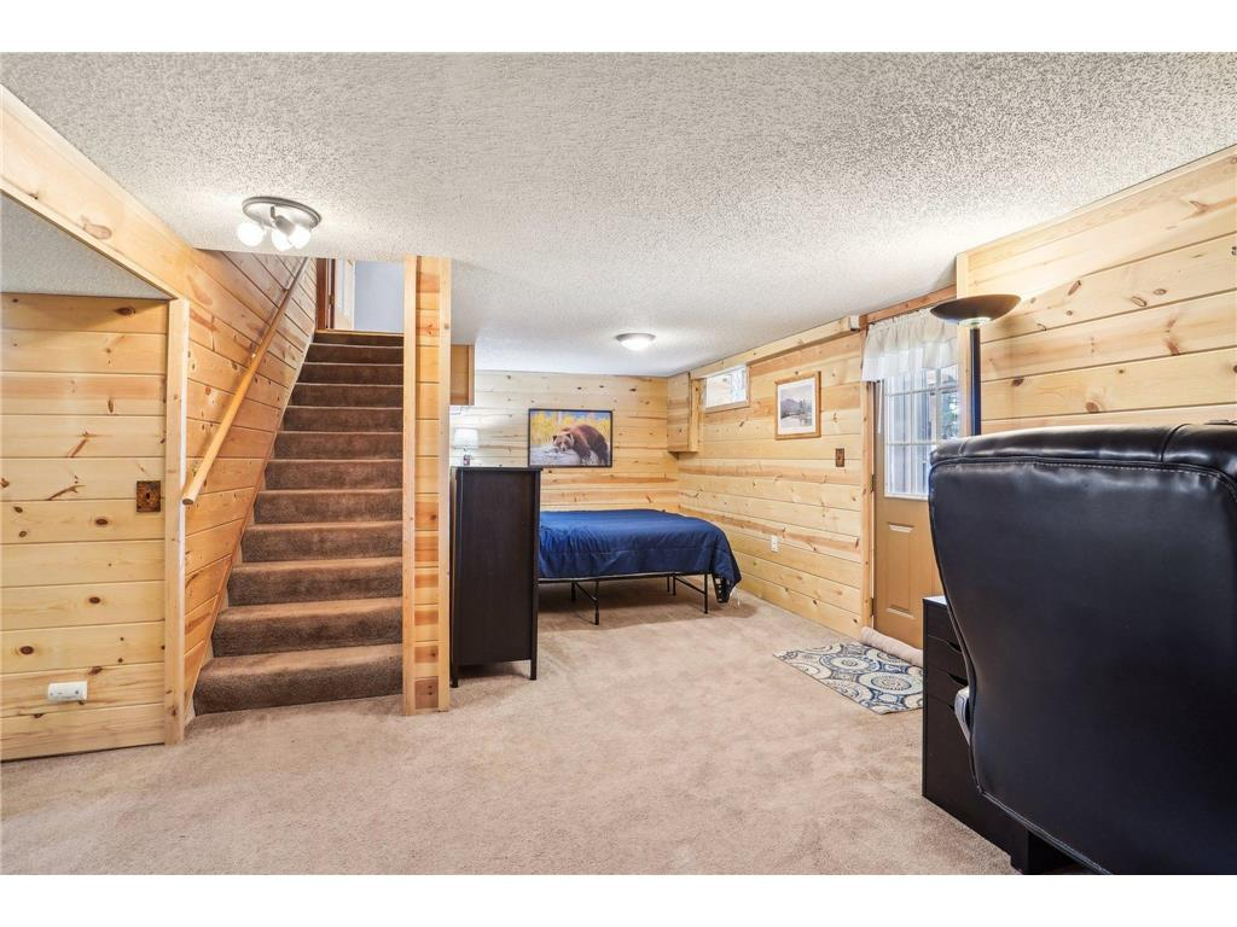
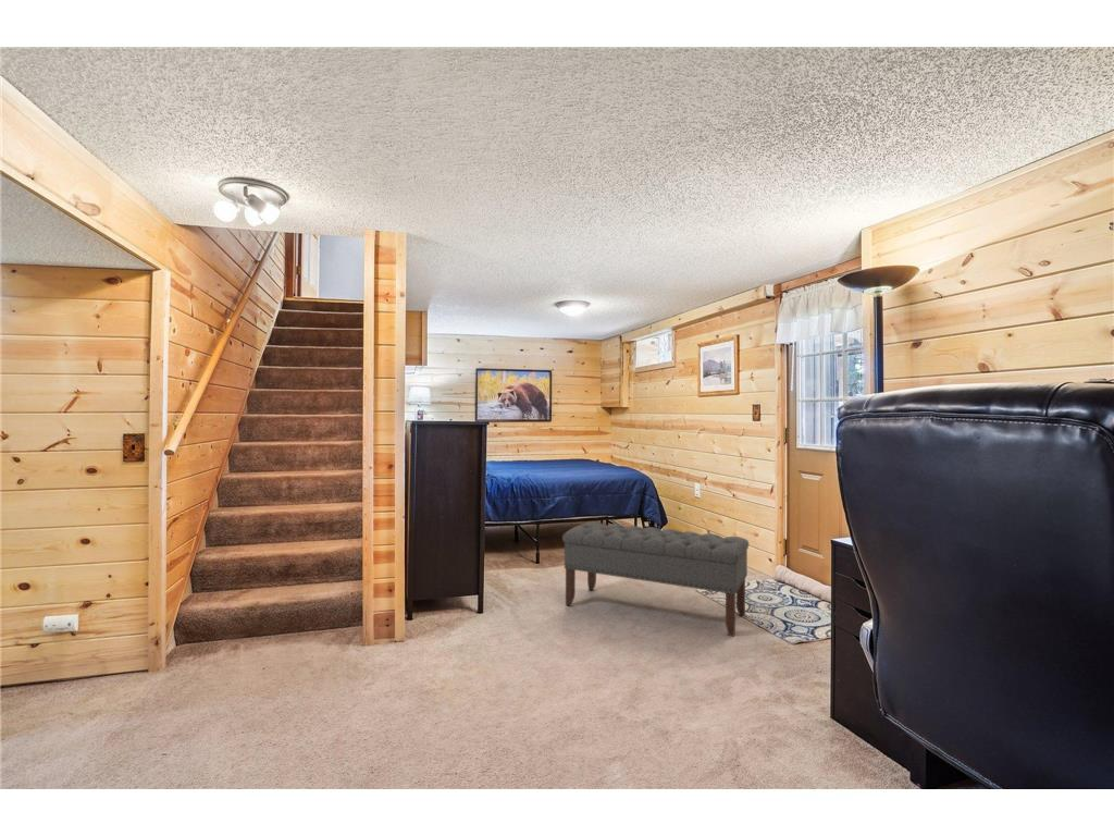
+ bench [561,520,750,638]
